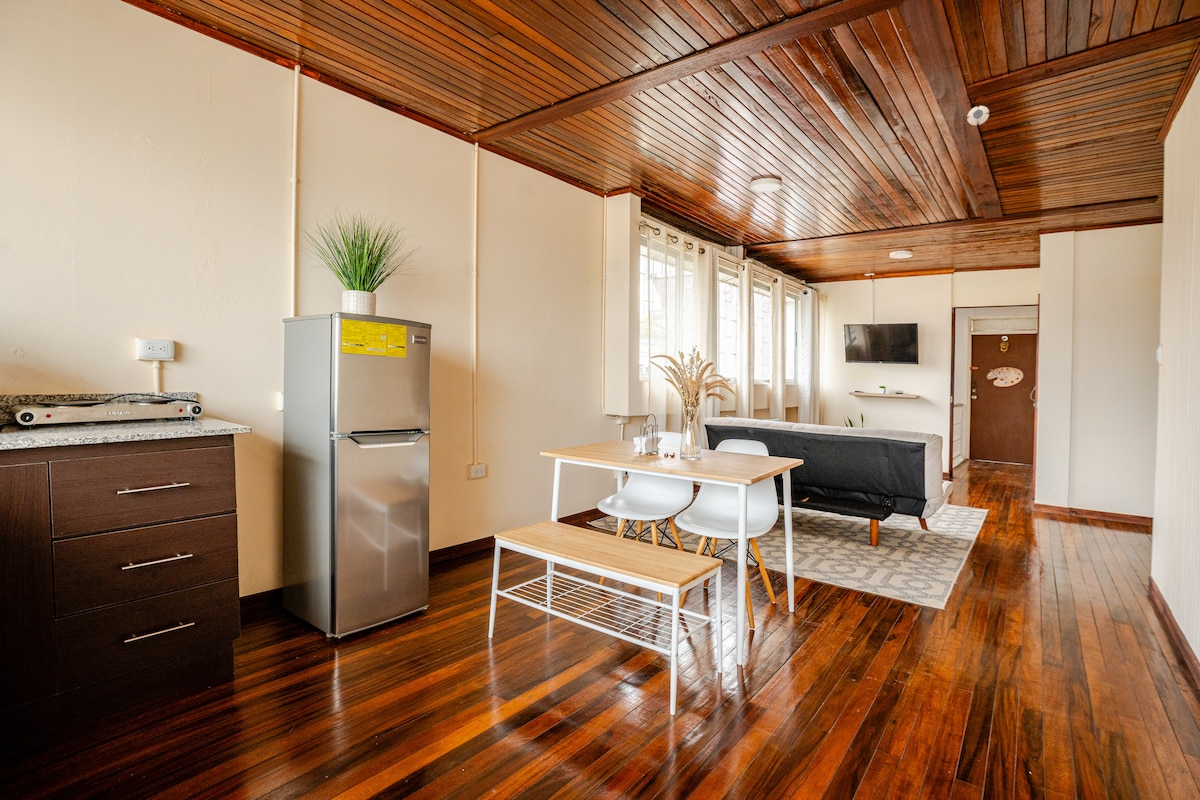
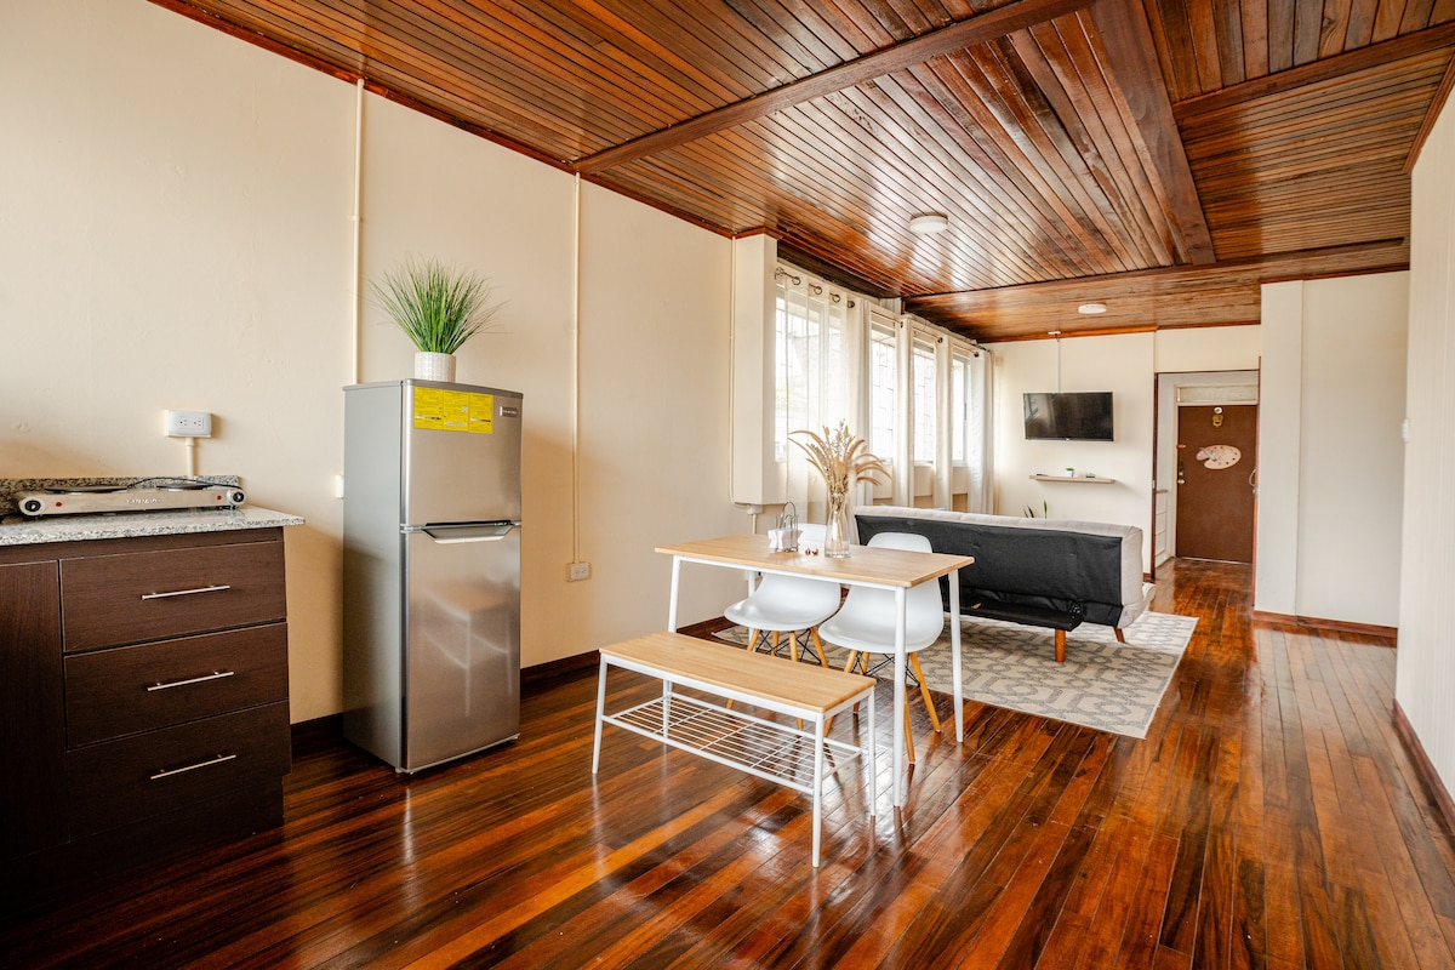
- smoke detector [966,105,990,126]
